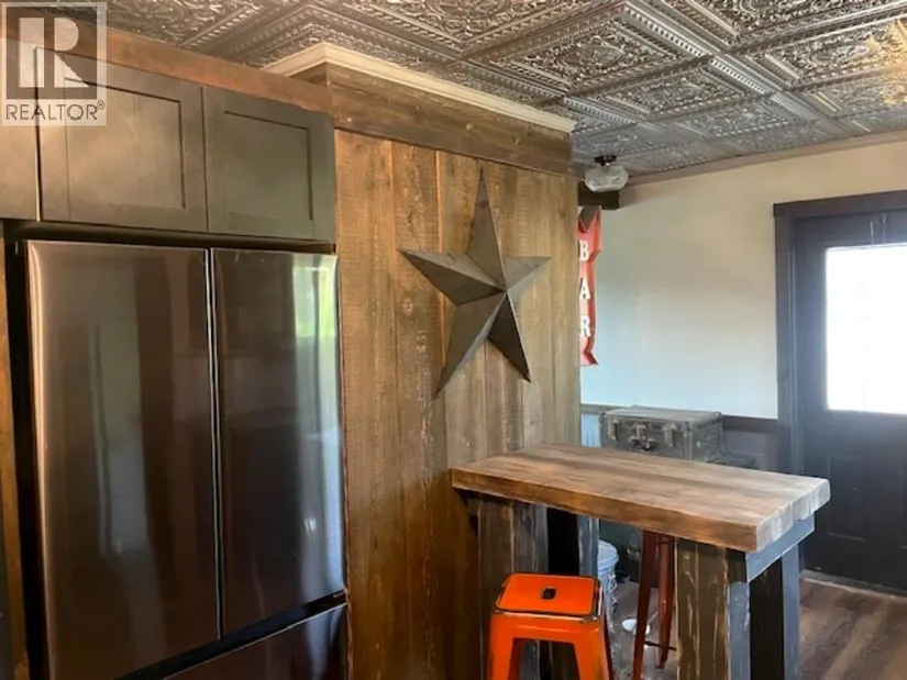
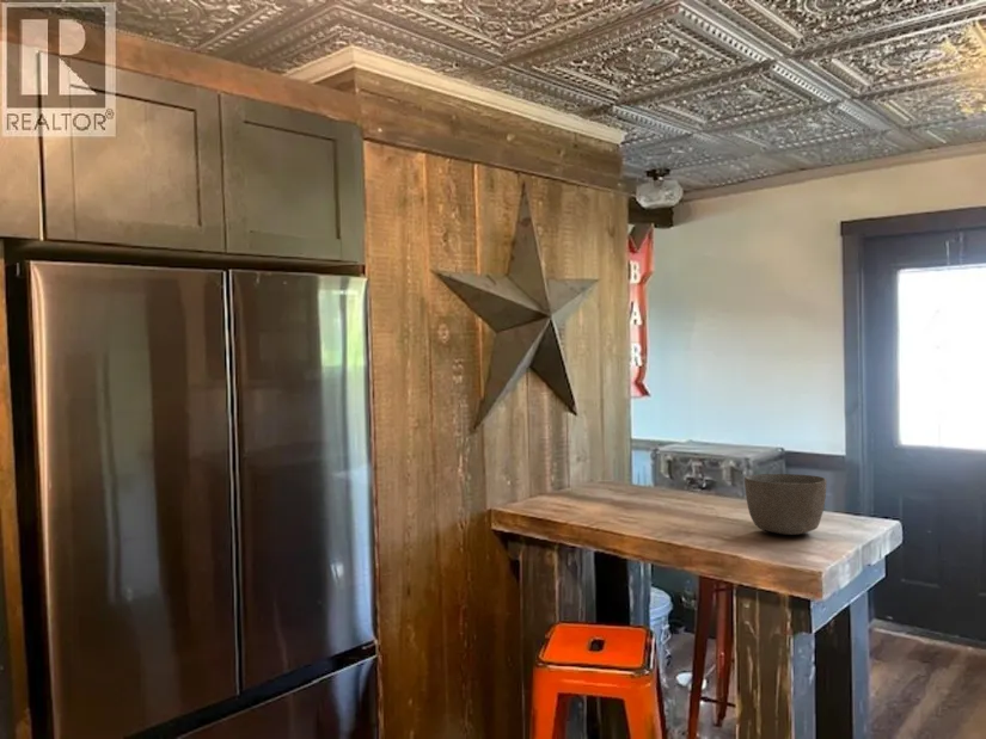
+ bowl [743,473,828,536]
